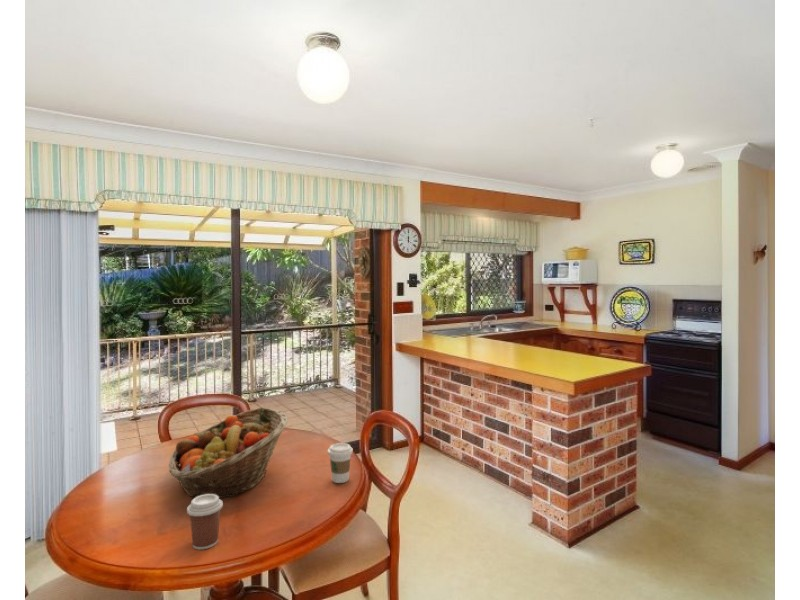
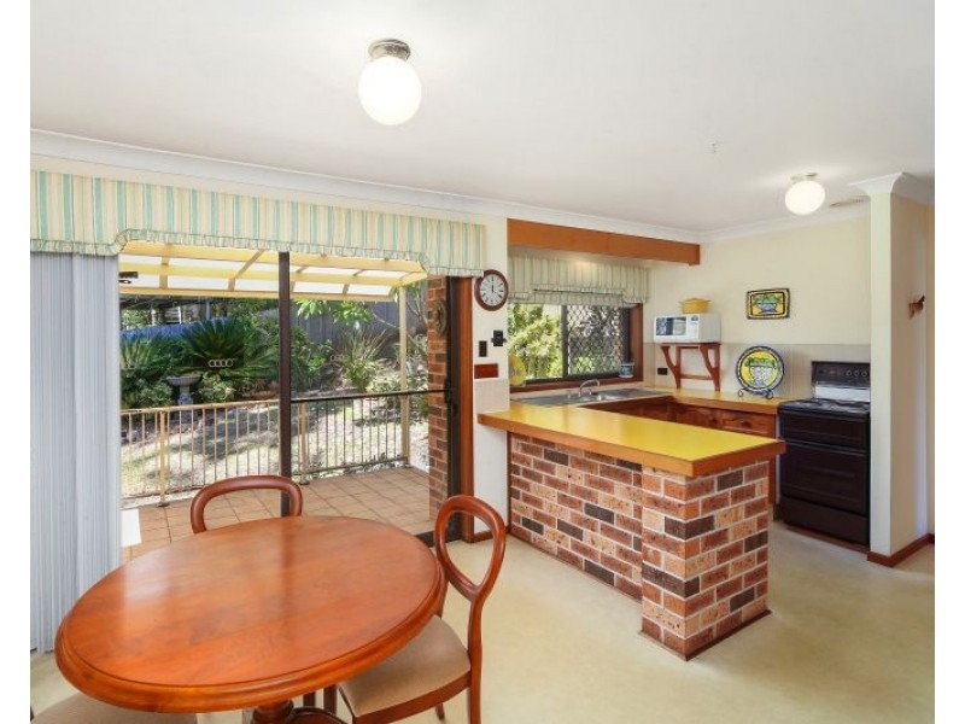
- fruit basket [168,407,289,499]
- coffee cup [186,494,224,551]
- coffee cup [327,442,354,484]
